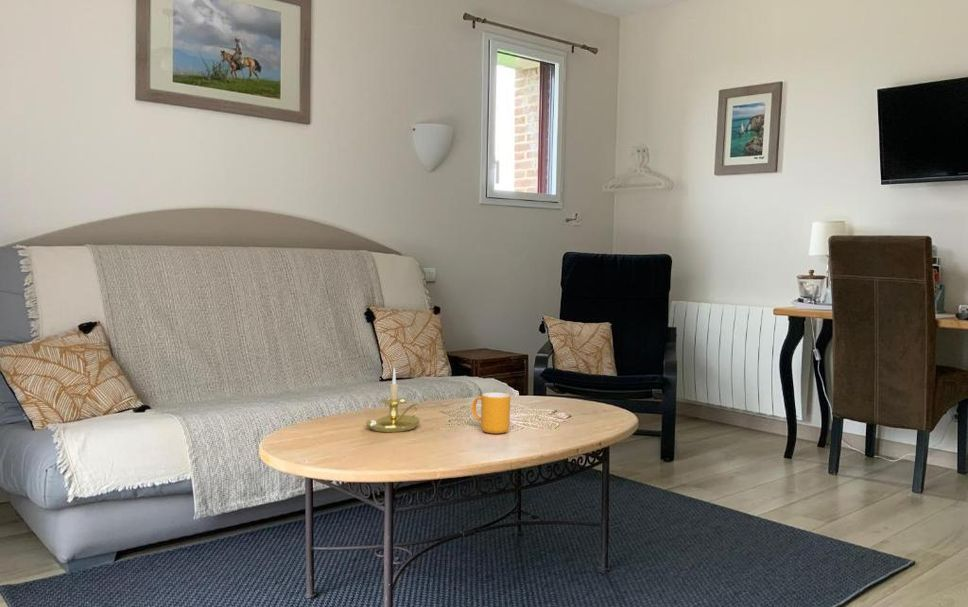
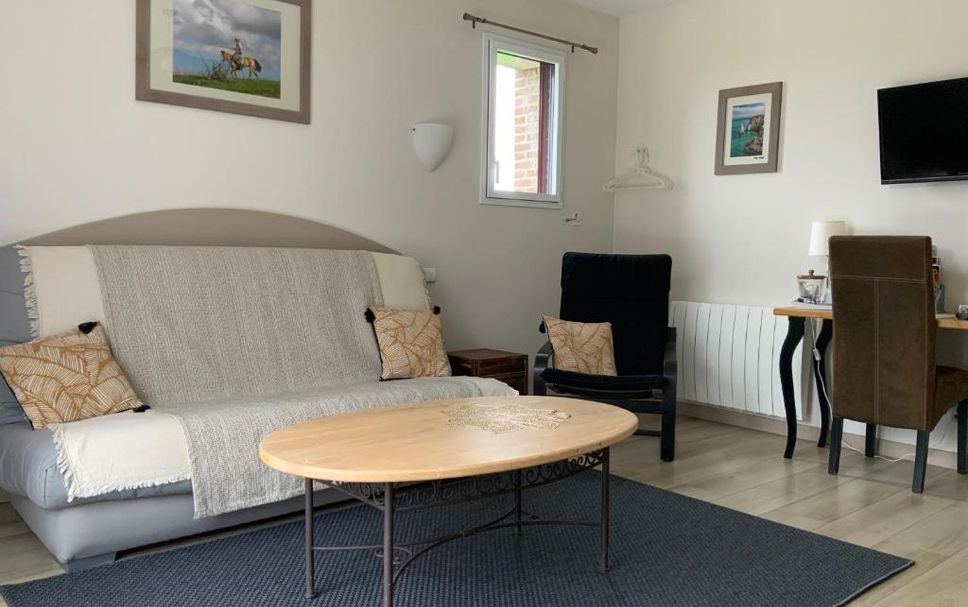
- mug [471,391,511,435]
- candle holder [365,367,422,433]
